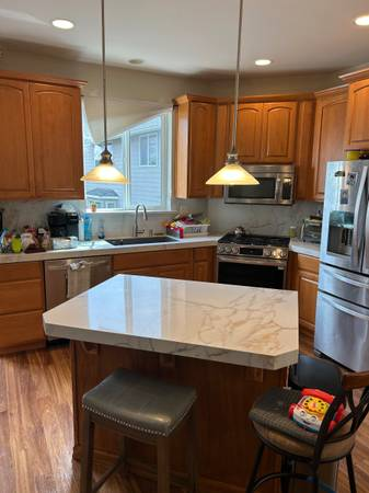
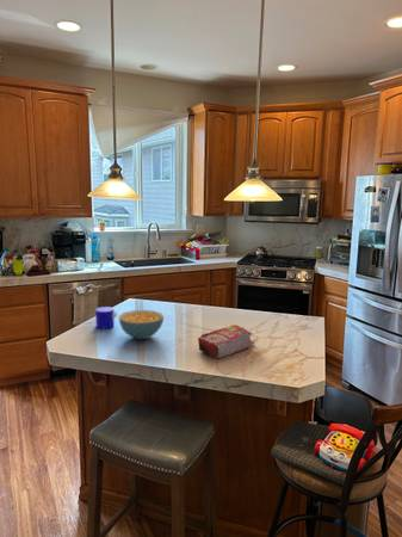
+ cereal bowl [118,309,165,340]
+ cereal box [197,323,255,359]
+ cup [94,305,118,331]
